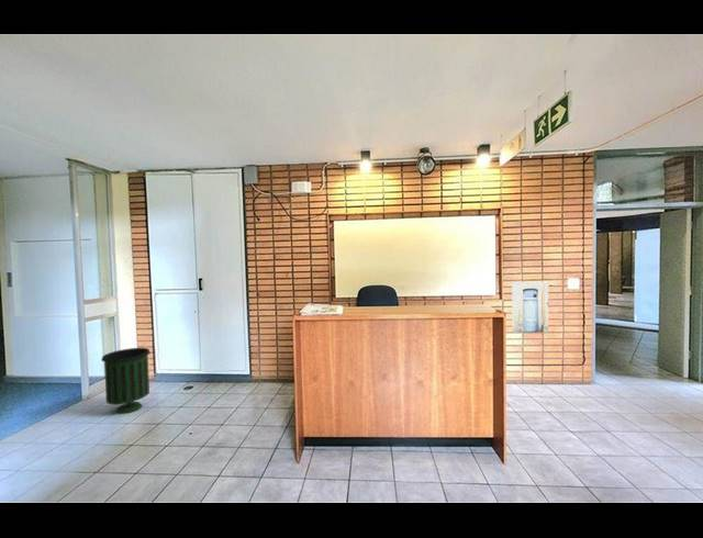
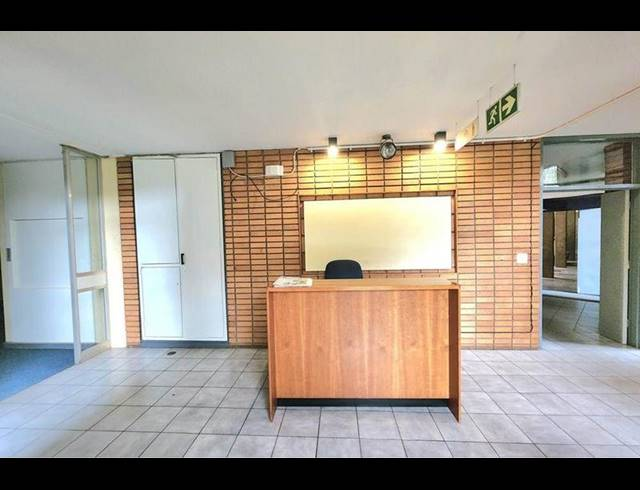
- wall art [511,281,549,334]
- trash can [100,347,152,415]
